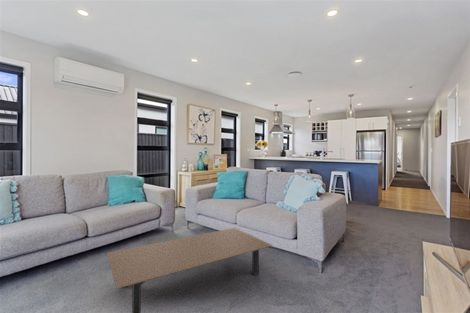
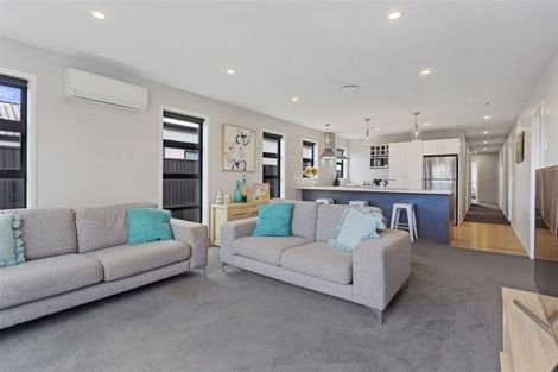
- coffee table [106,227,274,313]
